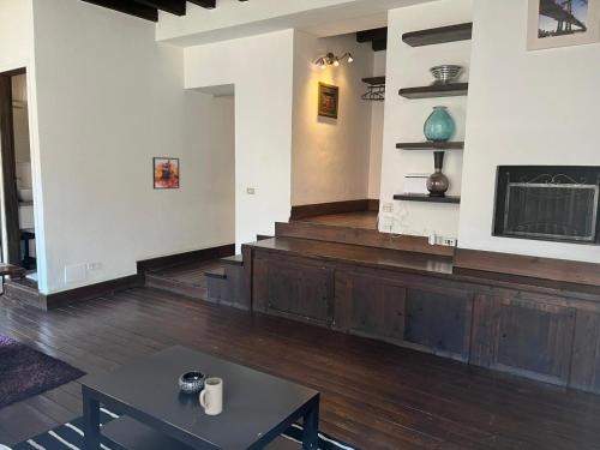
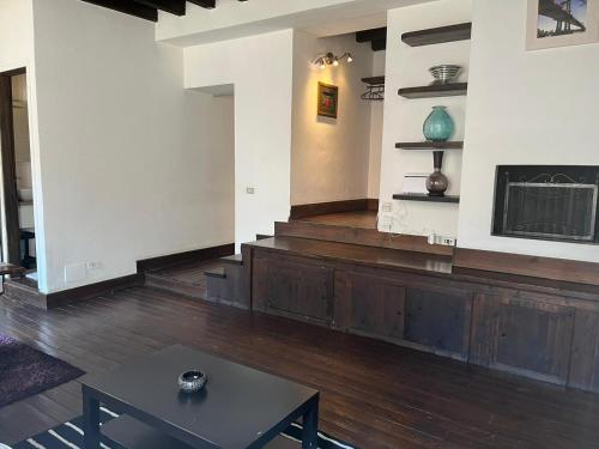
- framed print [151,156,180,191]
- mug [199,377,223,416]
